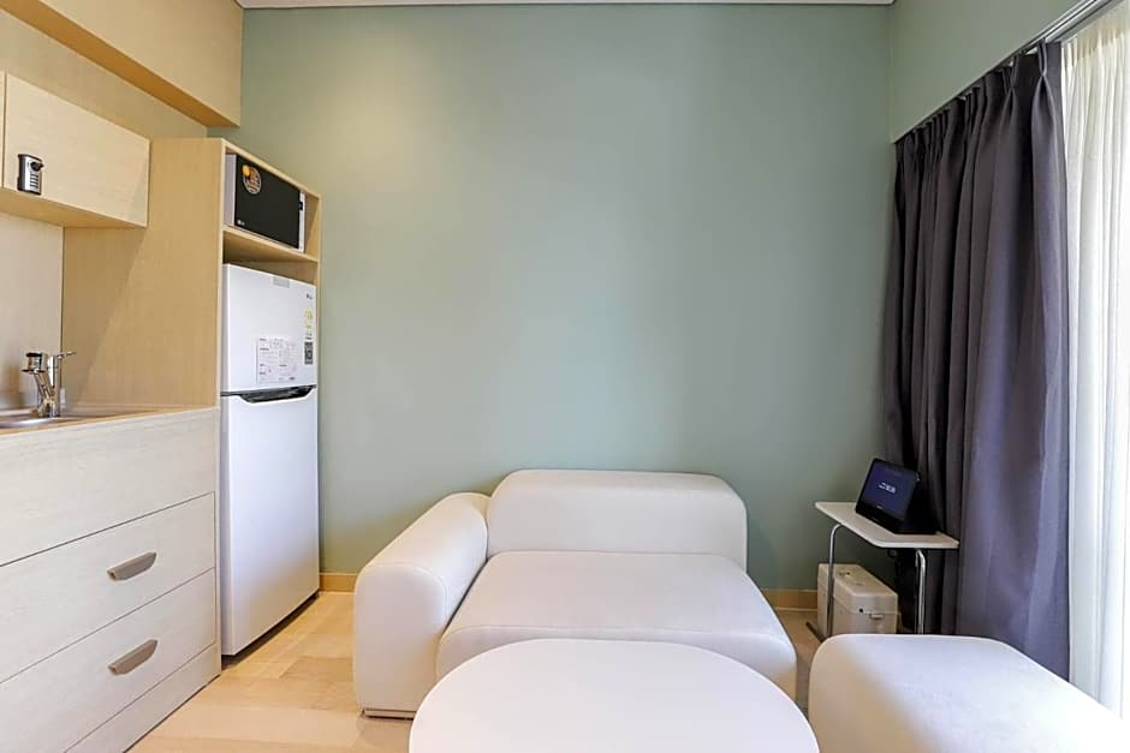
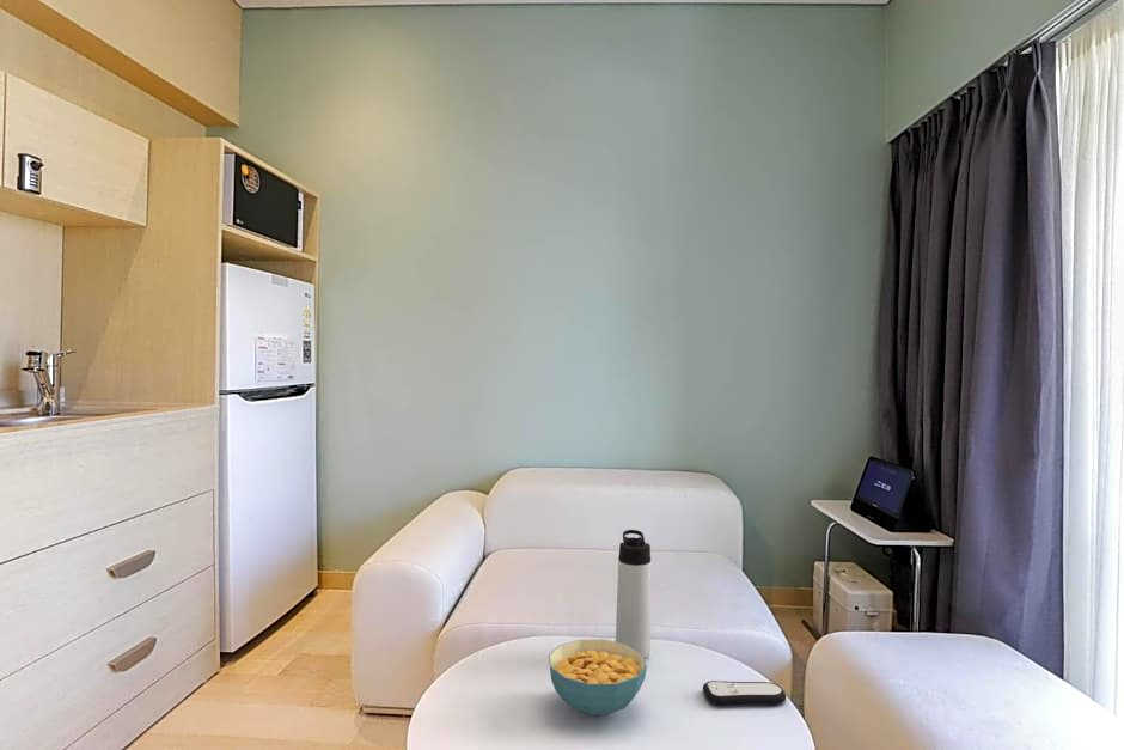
+ cereal bowl [548,638,648,717]
+ remote control [702,679,787,707]
+ thermos bottle [615,529,652,660]
